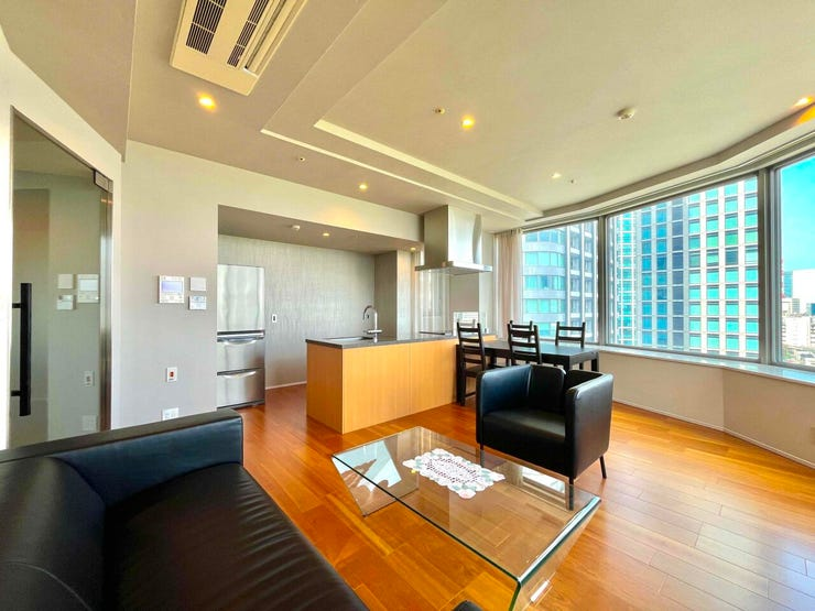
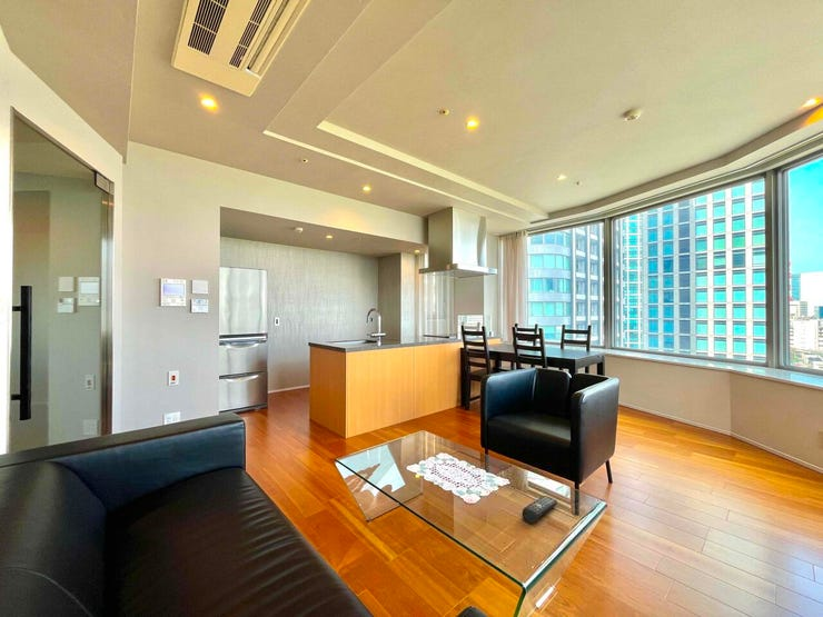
+ remote control [522,495,558,525]
